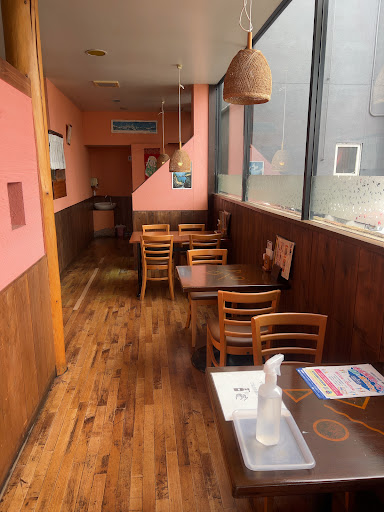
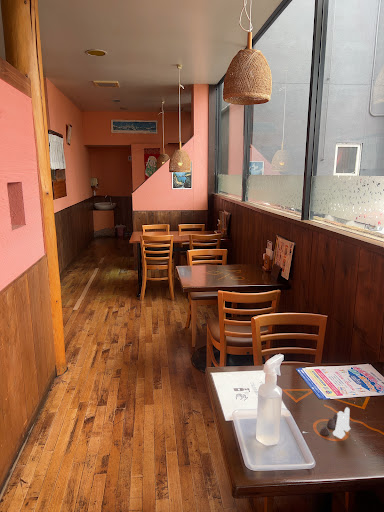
+ salt and pepper shaker set [319,406,351,439]
